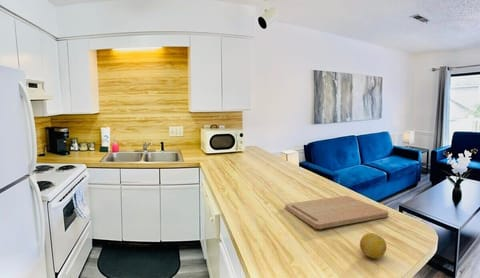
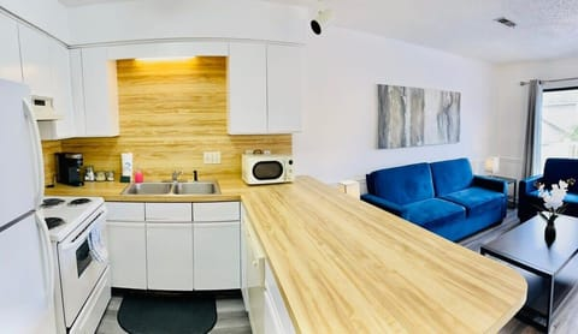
- cutting board [284,195,389,230]
- fruit [359,232,387,259]
